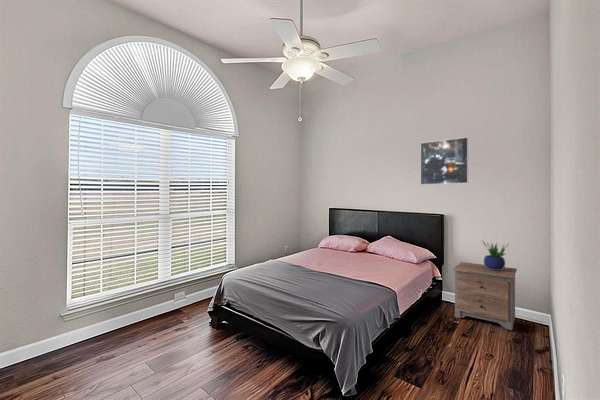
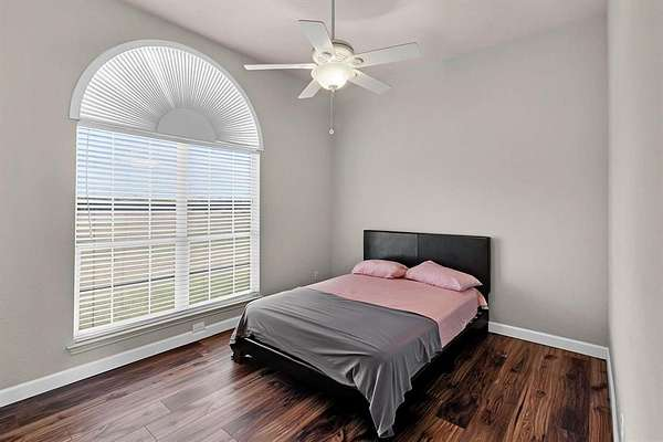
- potted plant [481,240,510,270]
- nightstand [452,261,518,331]
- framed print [419,136,469,186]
